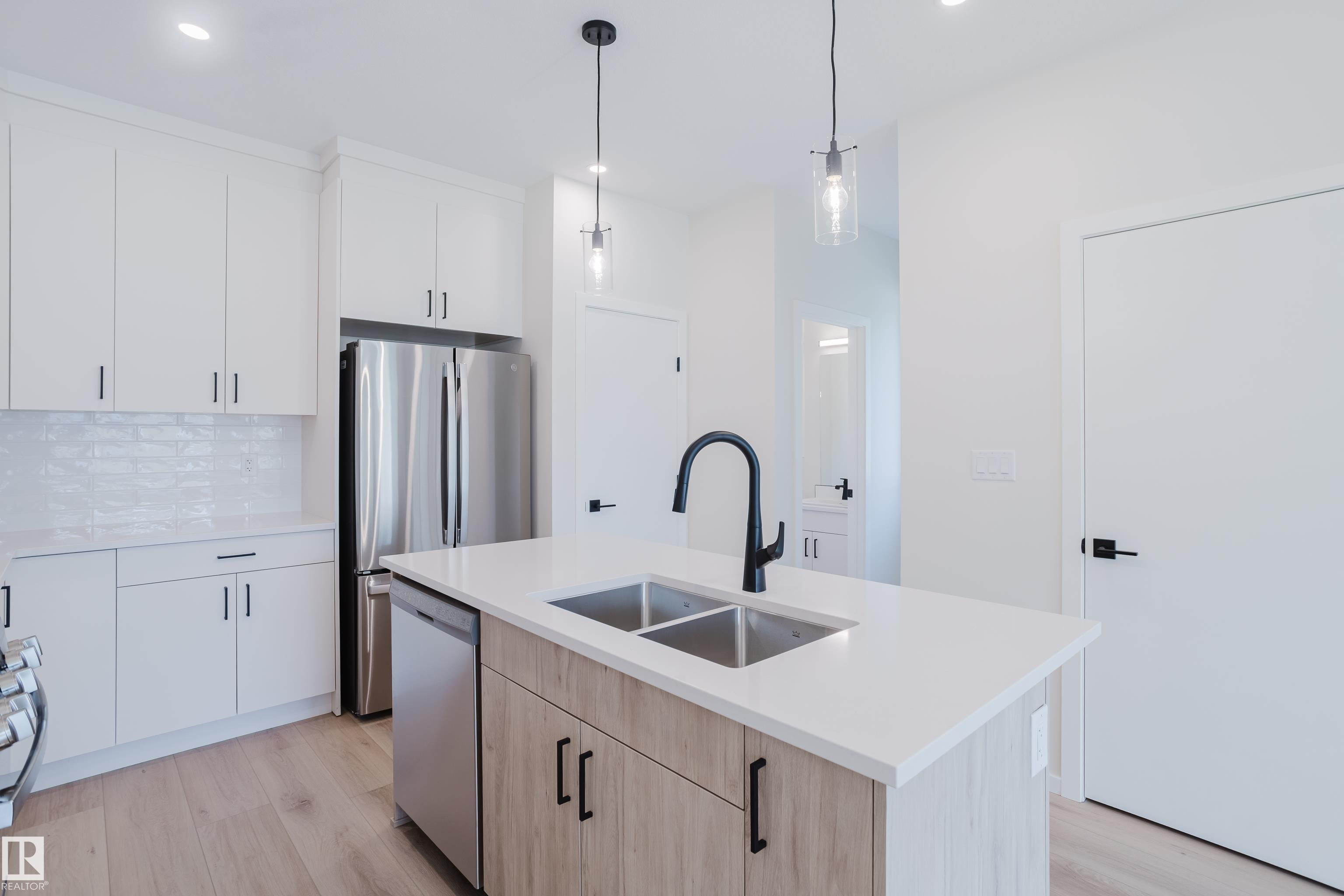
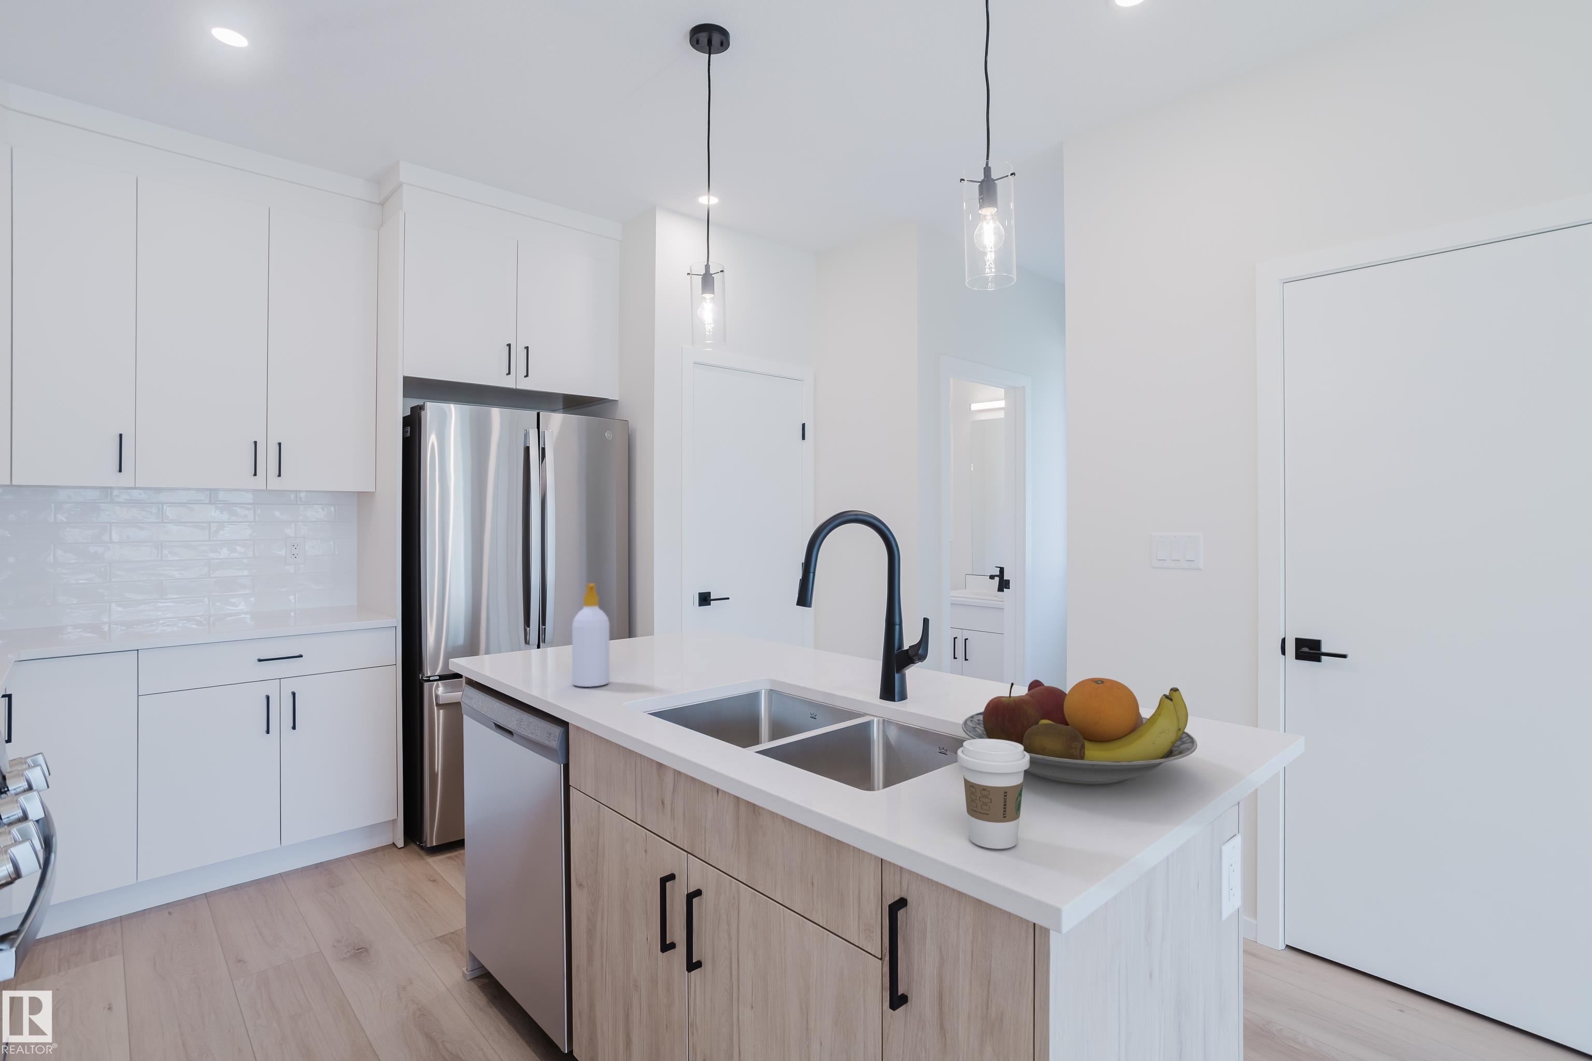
+ soap bottle [572,584,610,688]
+ coffee cup [957,739,1029,850]
+ fruit bowl [962,677,1198,785]
